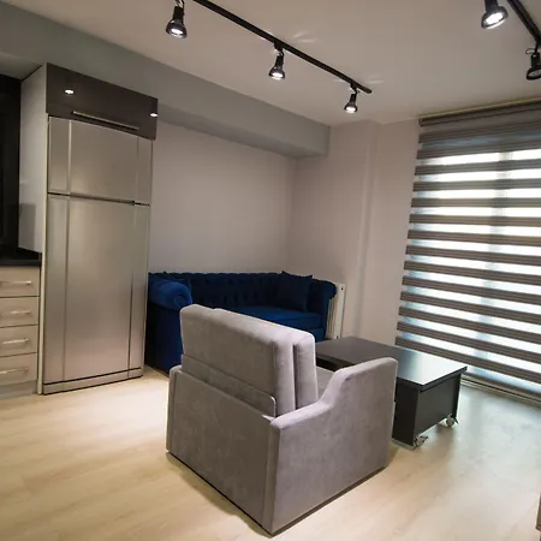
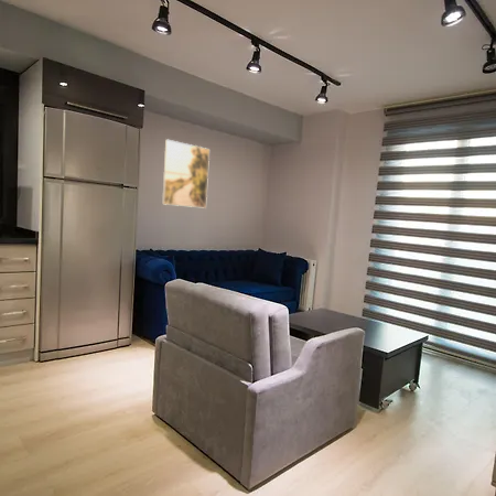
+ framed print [161,138,211,209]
